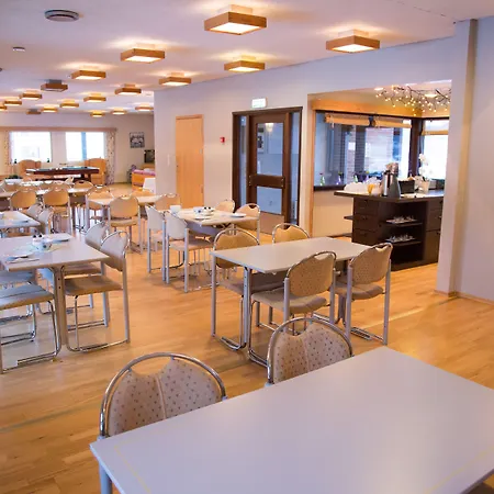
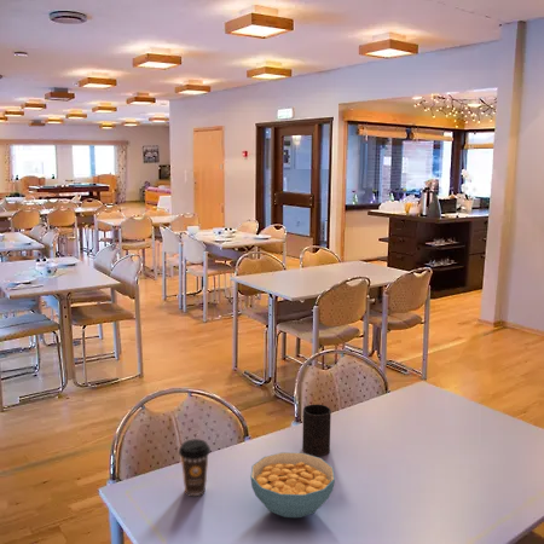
+ cup [301,404,332,457]
+ coffee cup [178,438,212,497]
+ cereal bowl [249,451,336,519]
